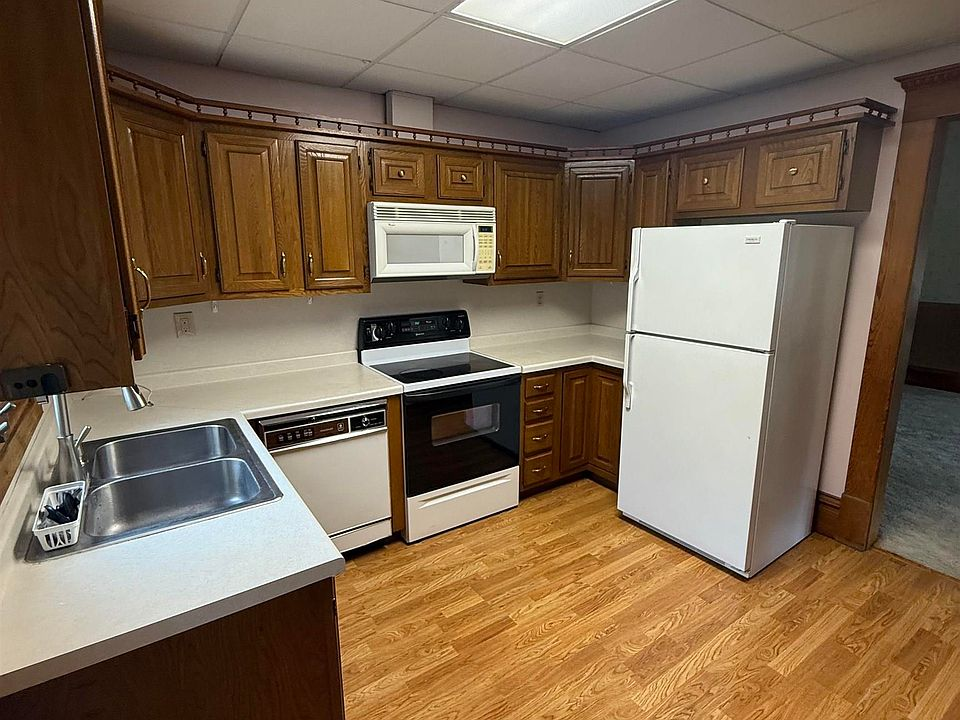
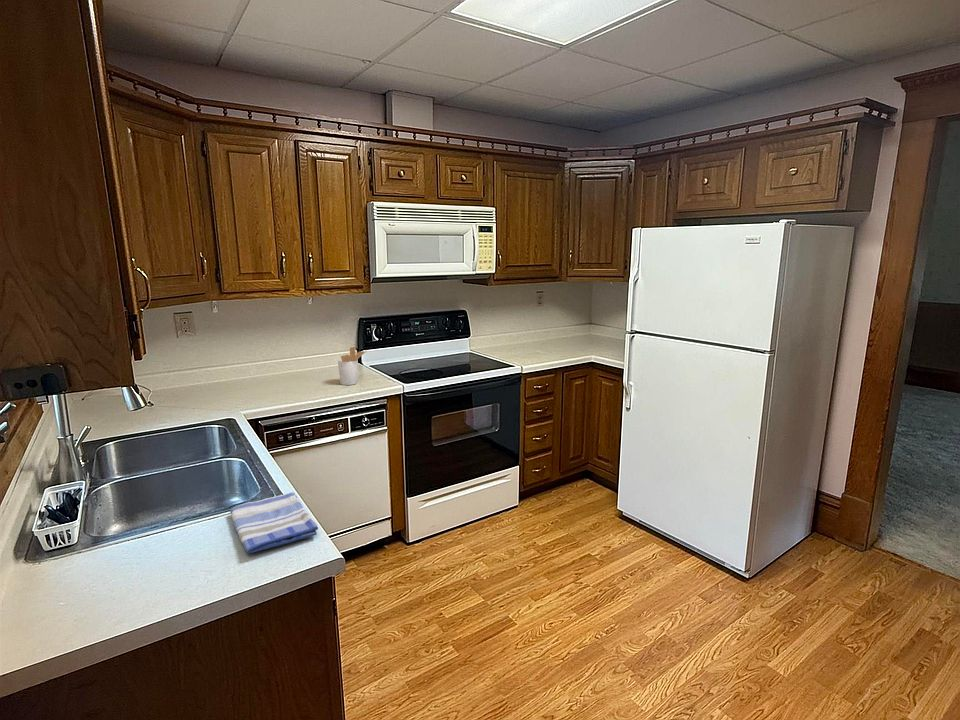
+ dish towel [229,491,319,554]
+ utensil holder [337,346,368,386]
